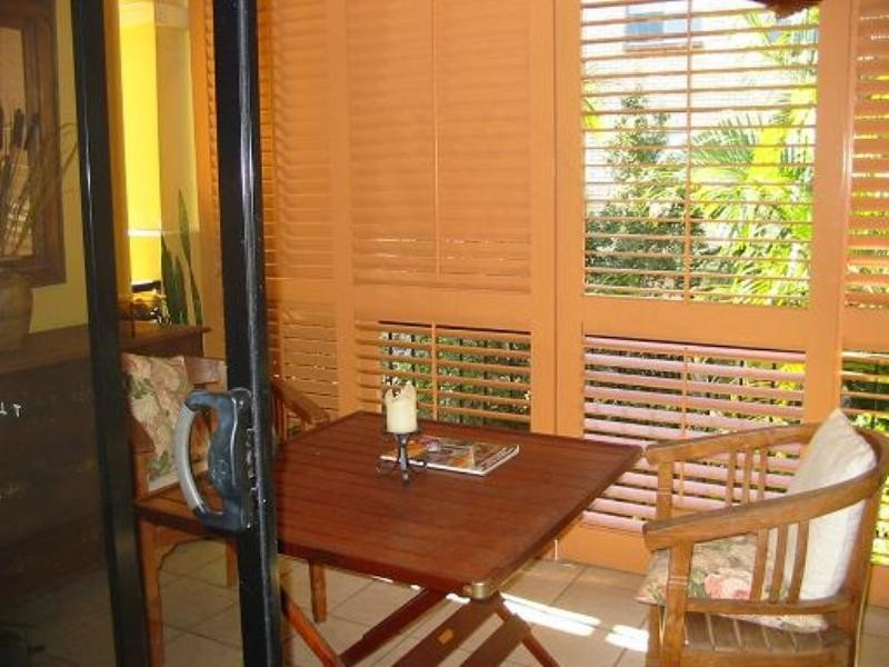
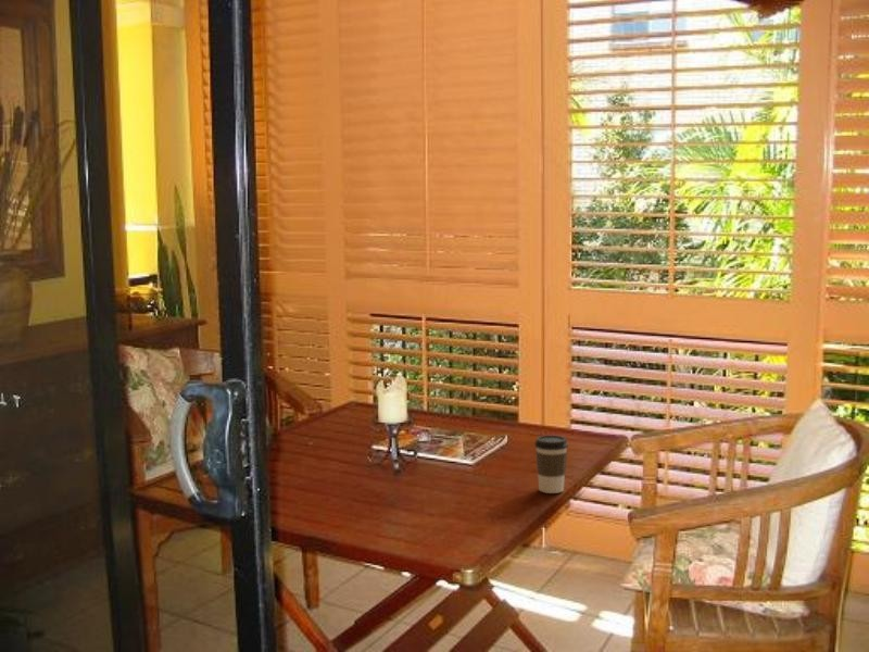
+ coffee cup [533,434,569,494]
